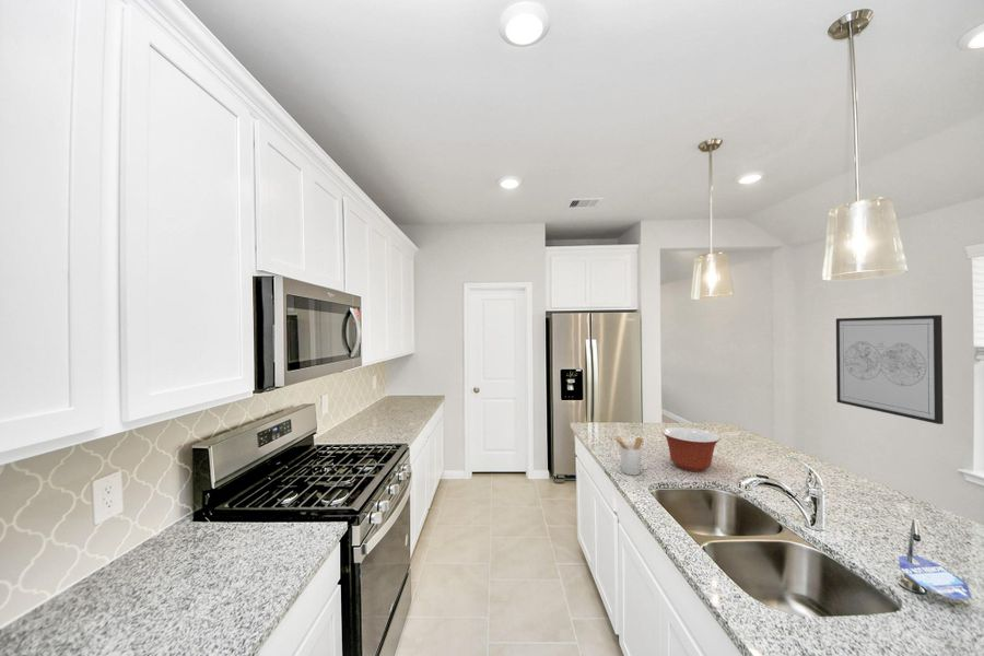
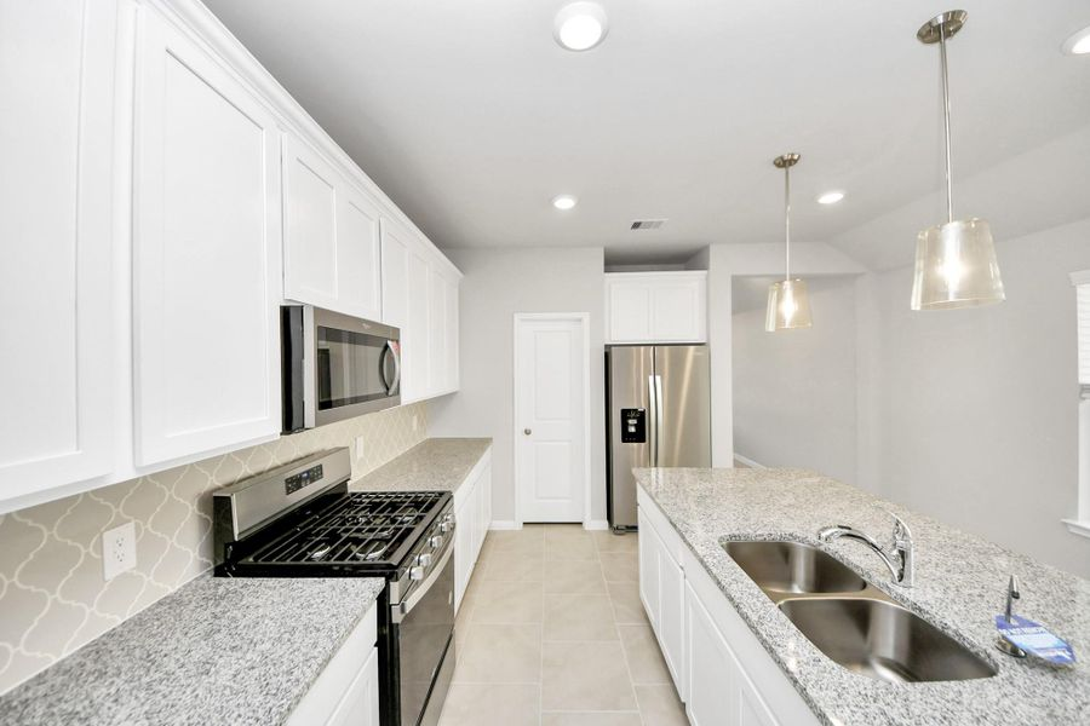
- utensil holder [613,435,644,477]
- wall art [835,314,945,425]
- mixing bowl [661,426,722,472]
